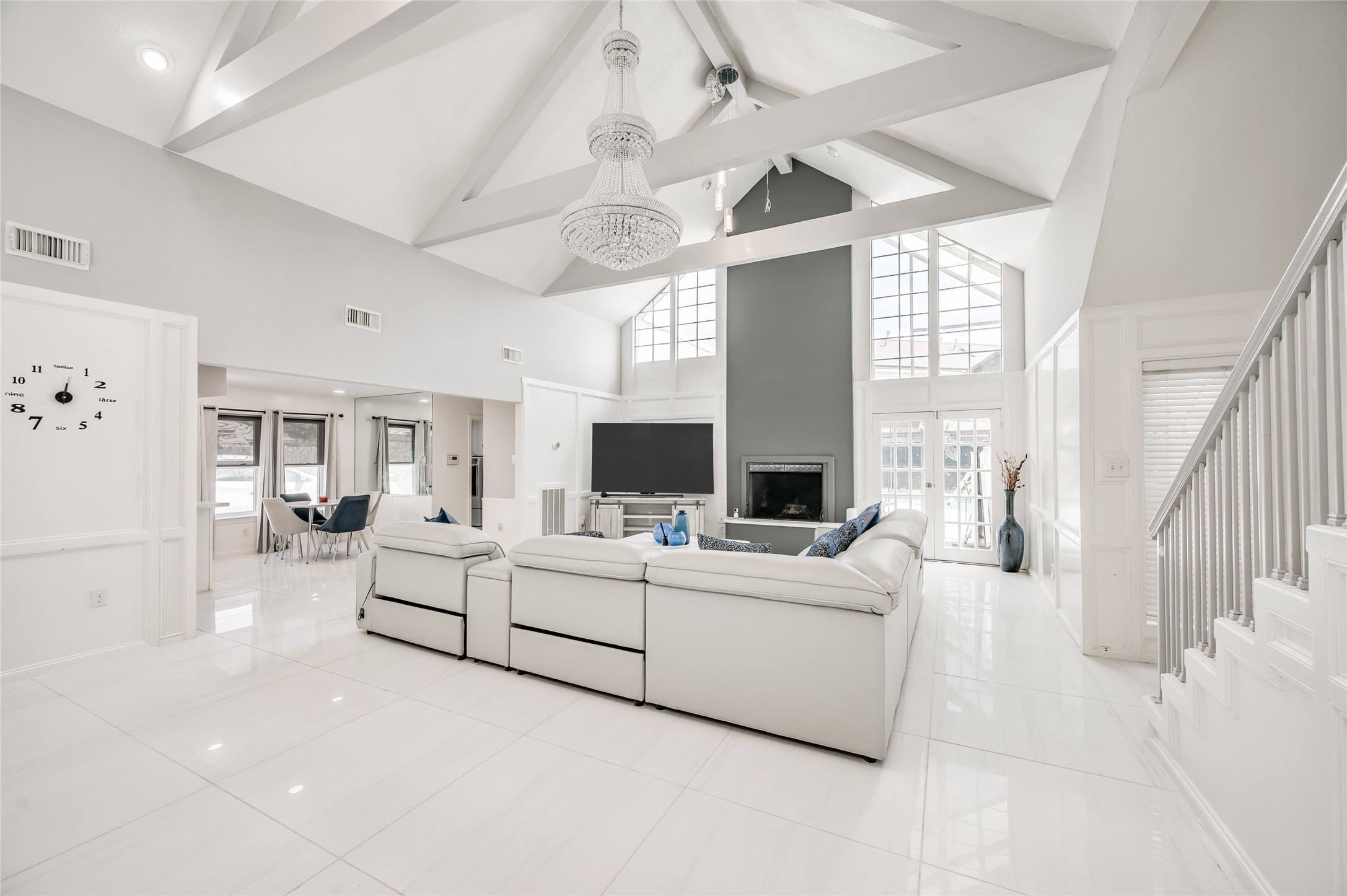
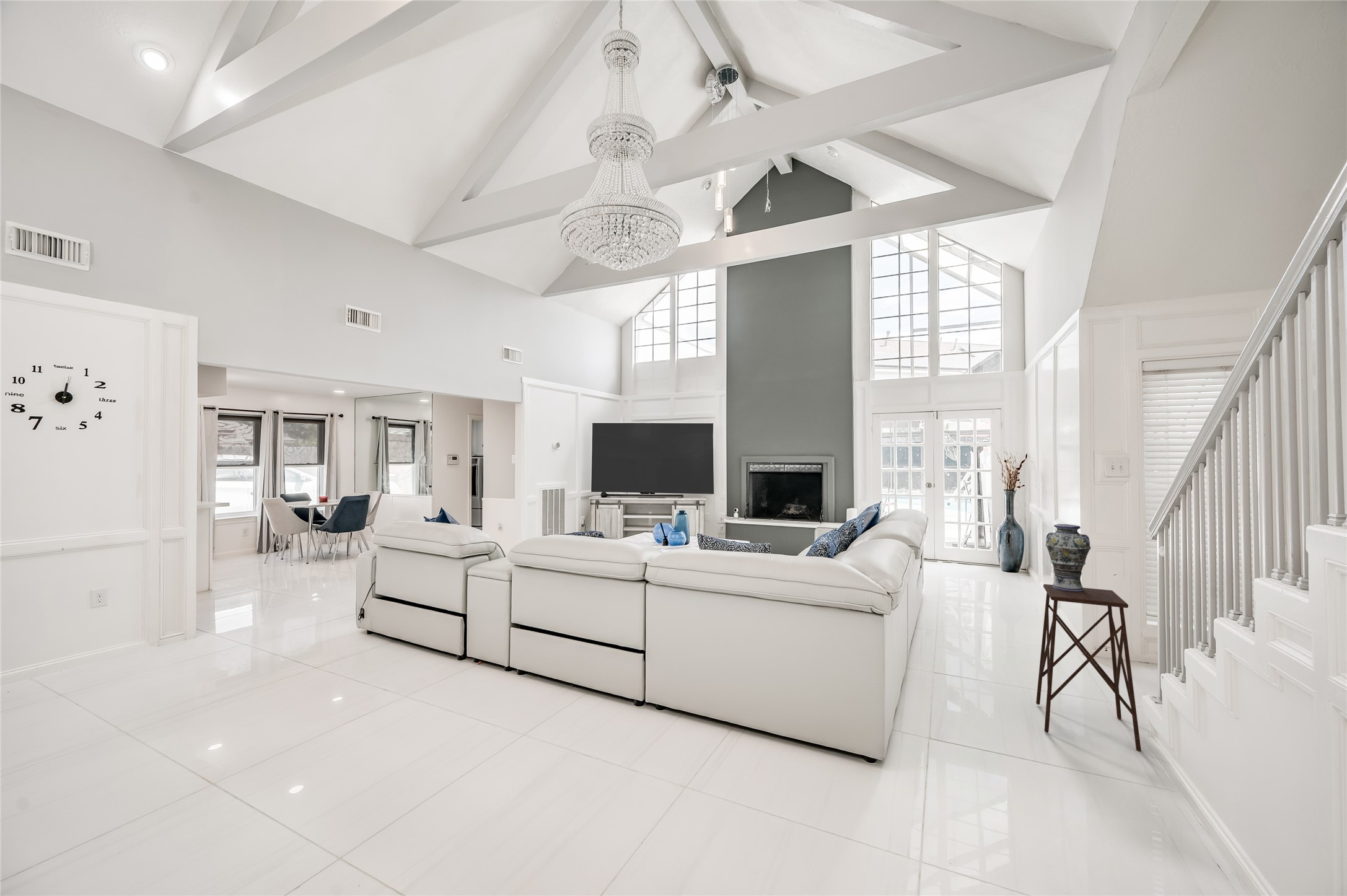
+ vase [1045,524,1091,592]
+ side table [1035,584,1142,752]
